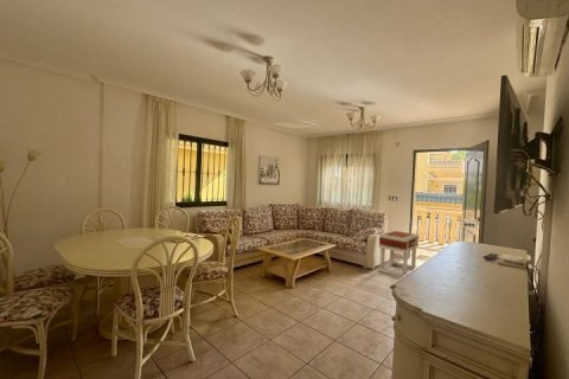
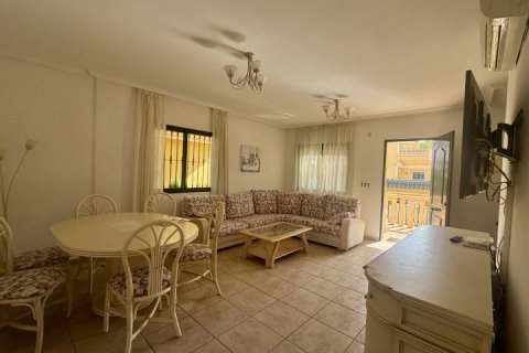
- side table [377,230,420,278]
